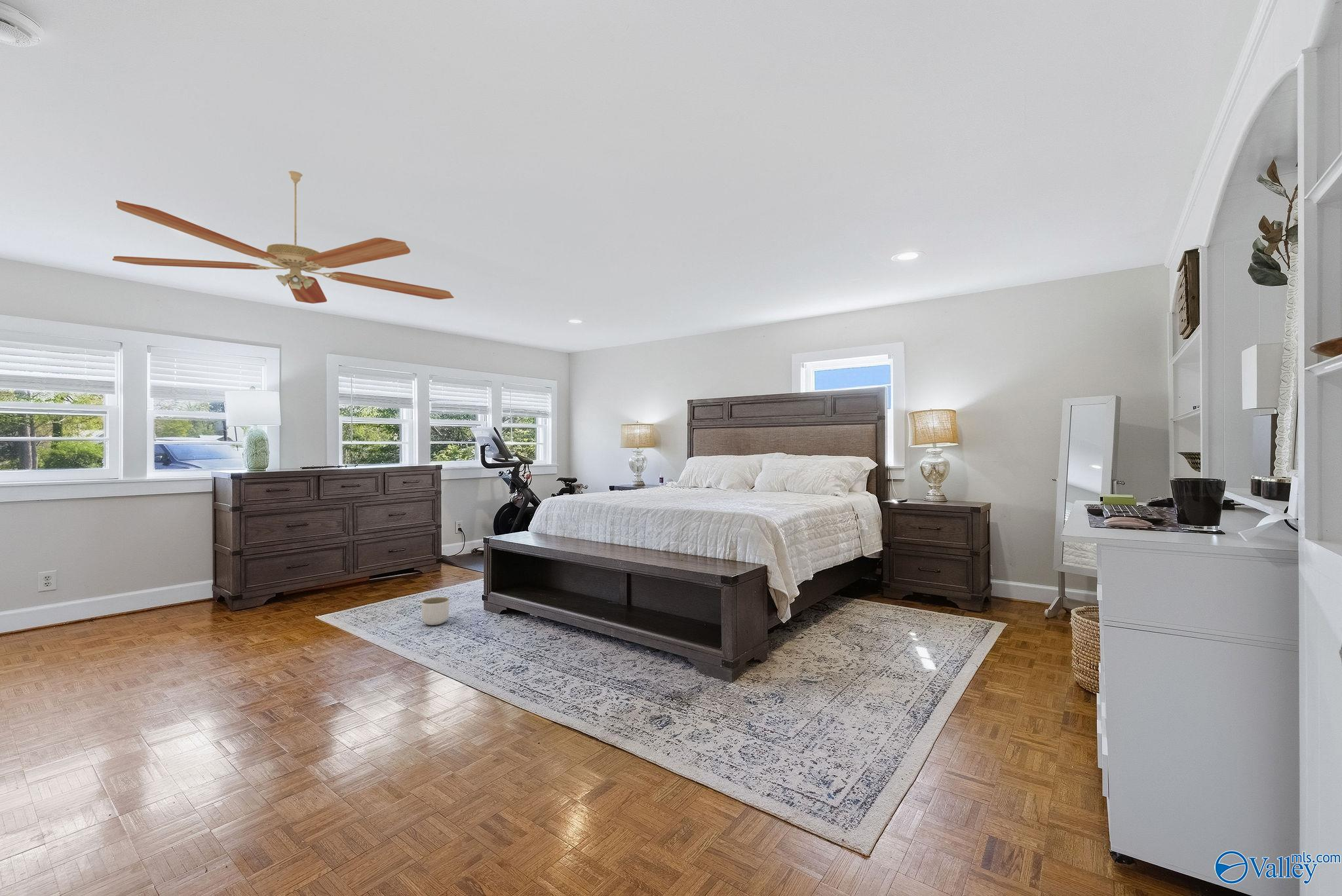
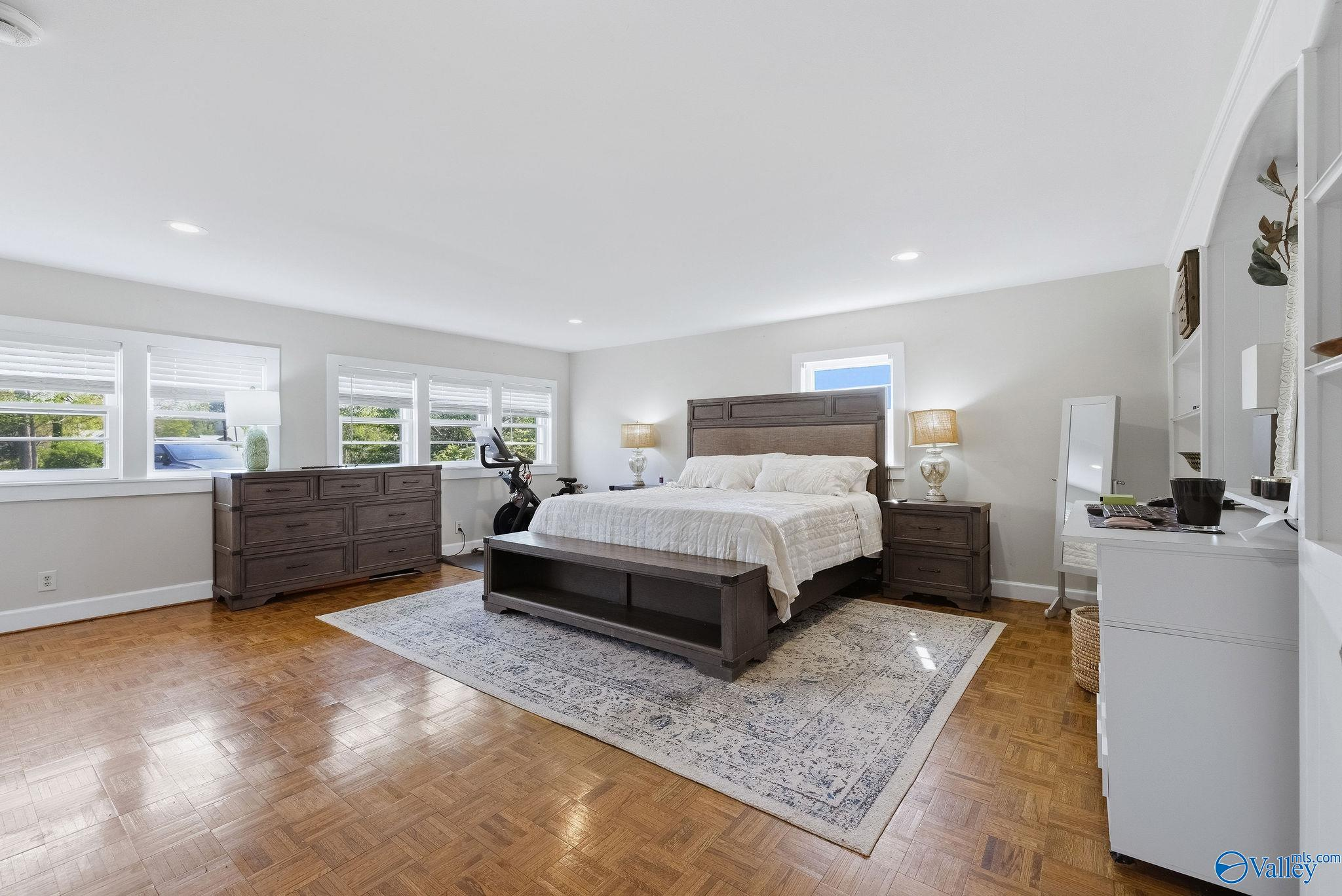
- planter [421,597,450,626]
- ceiling fan [112,170,455,304]
